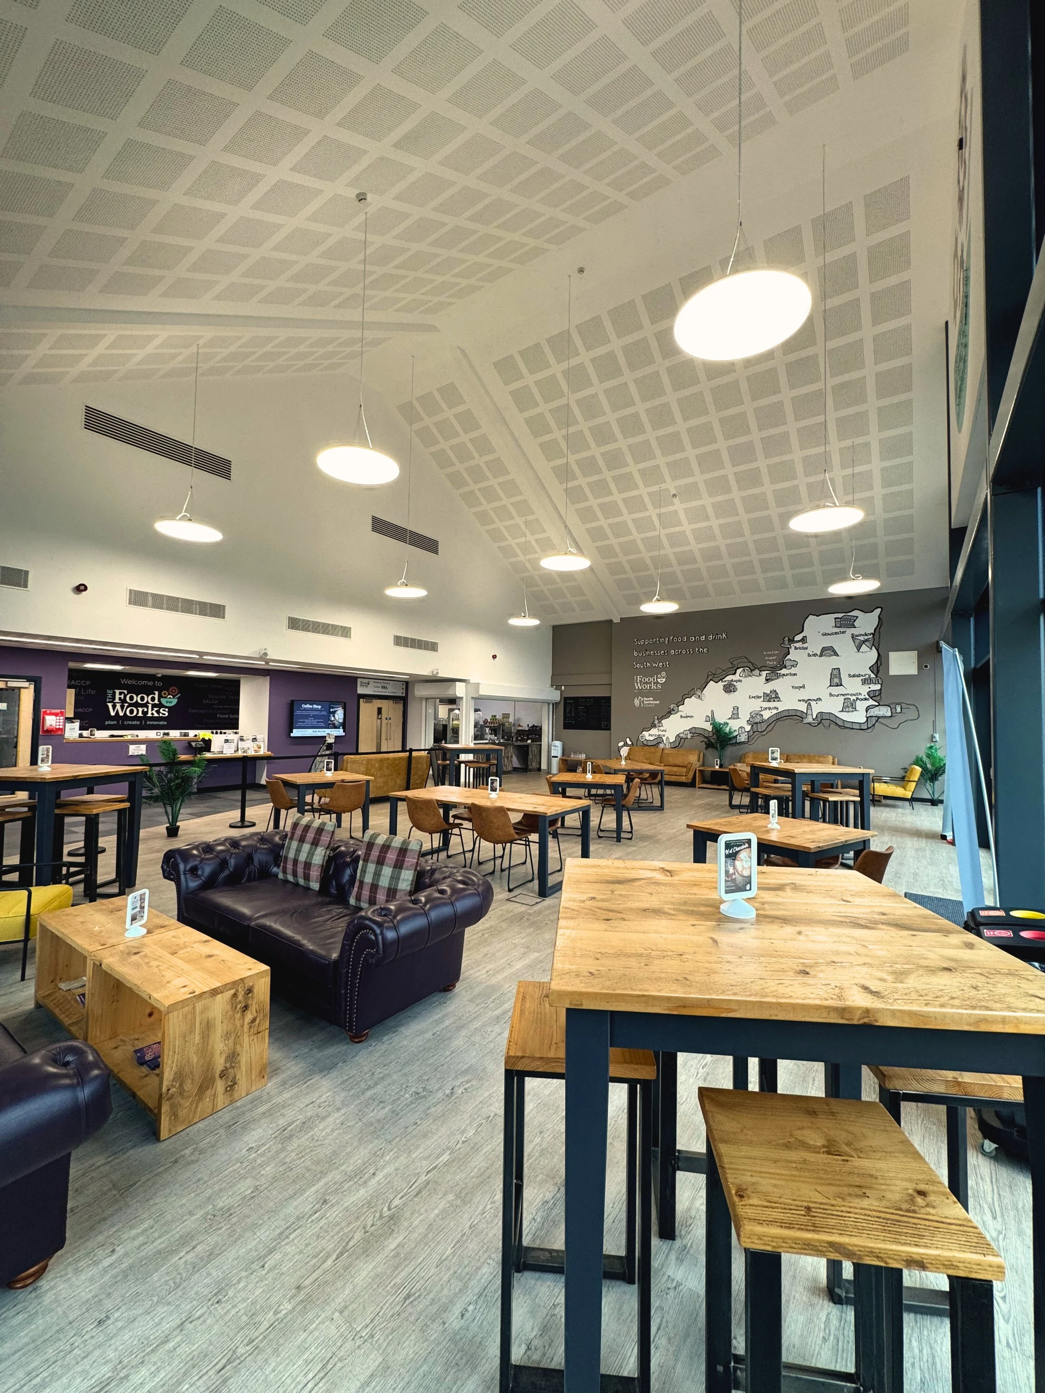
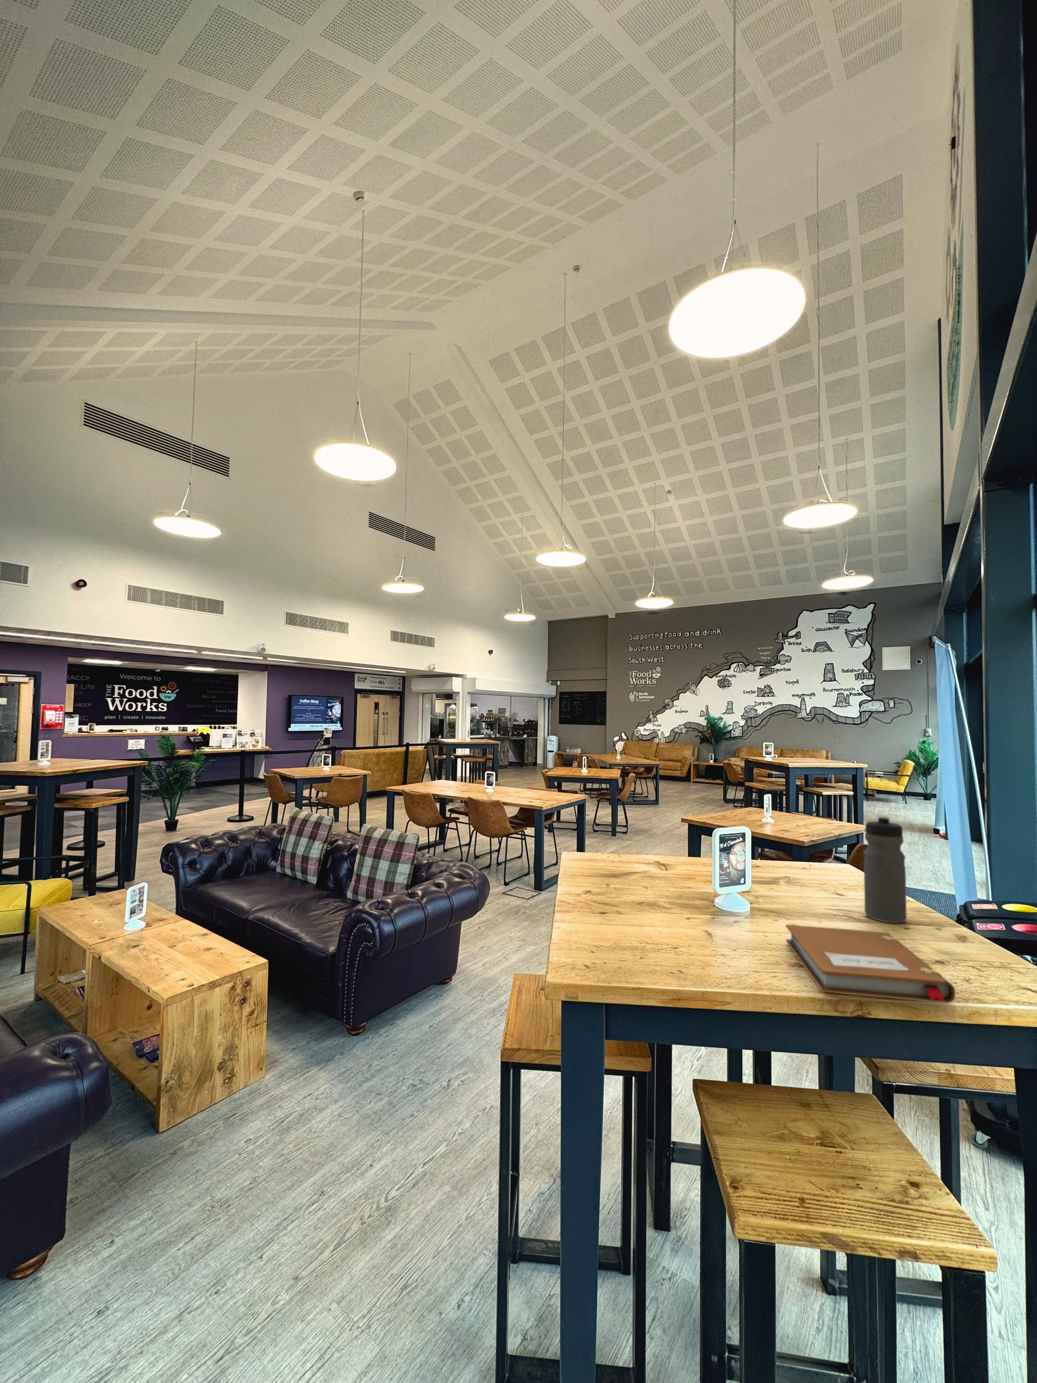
+ water bottle [863,815,907,923]
+ notebook [785,924,955,1004]
